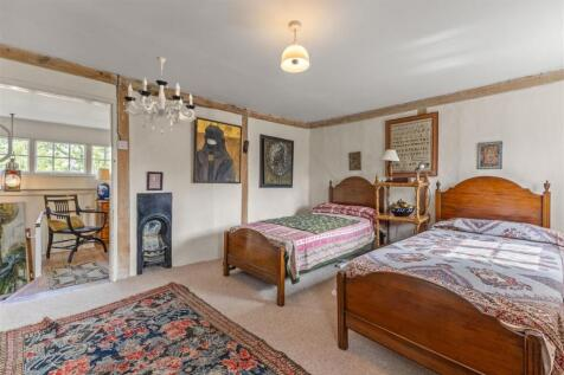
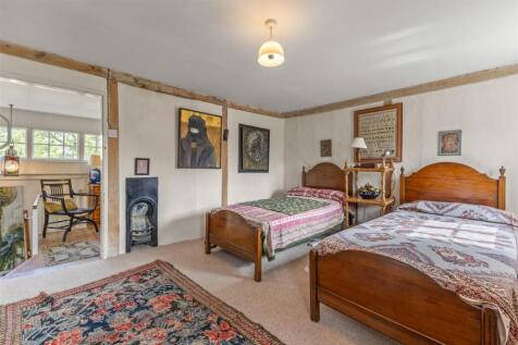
- chandelier [121,56,198,135]
